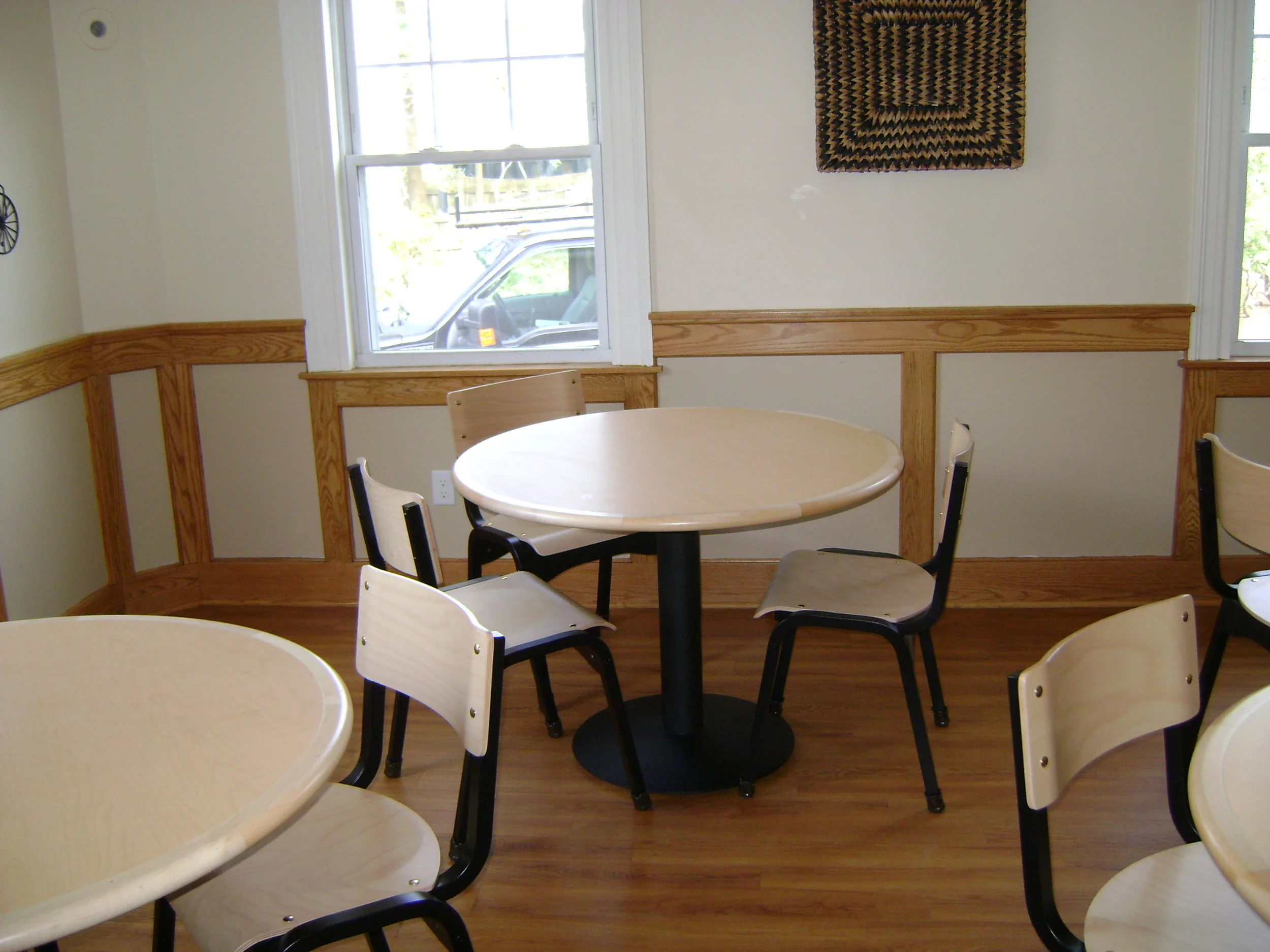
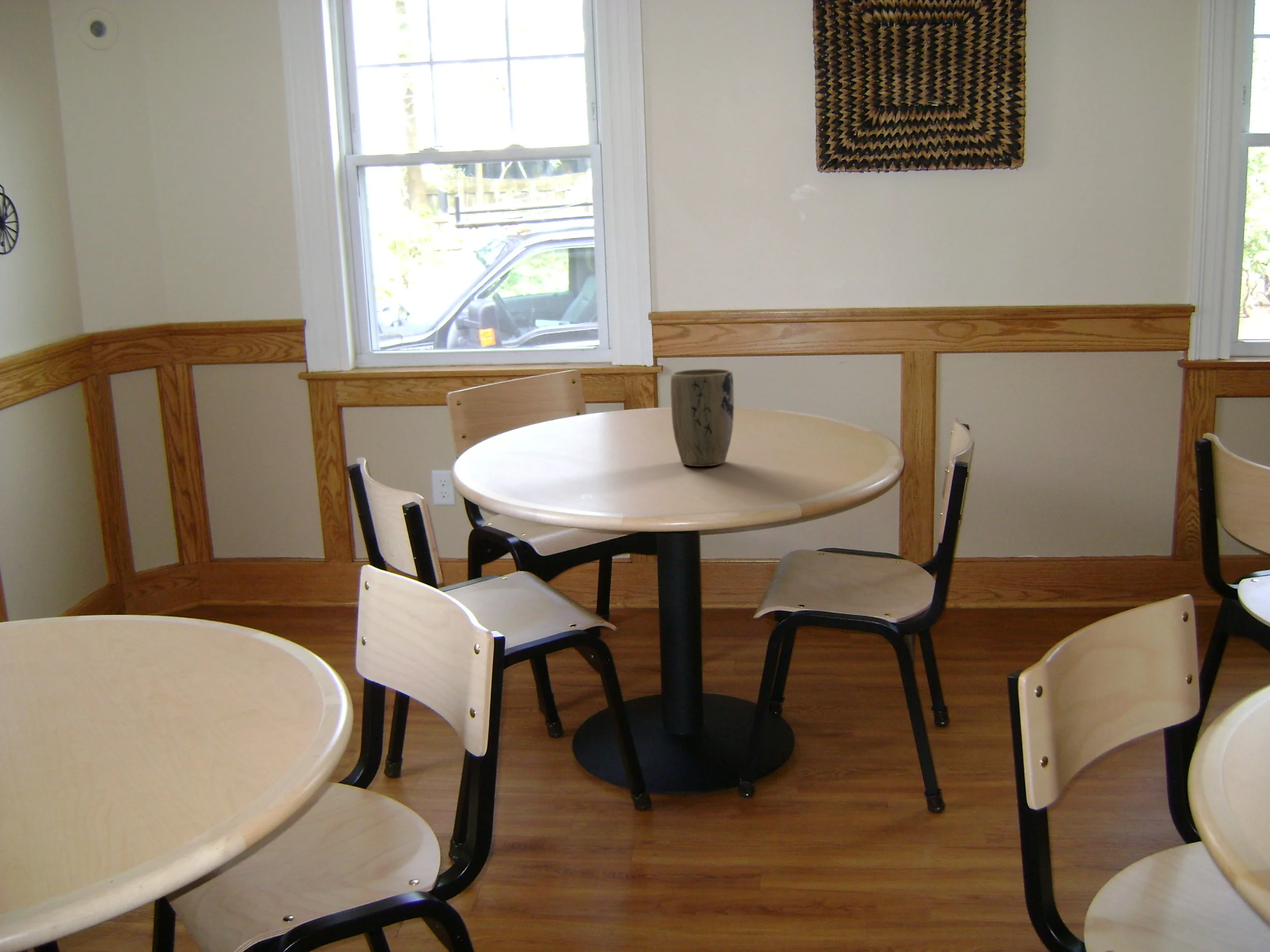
+ plant pot [670,368,735,467]
